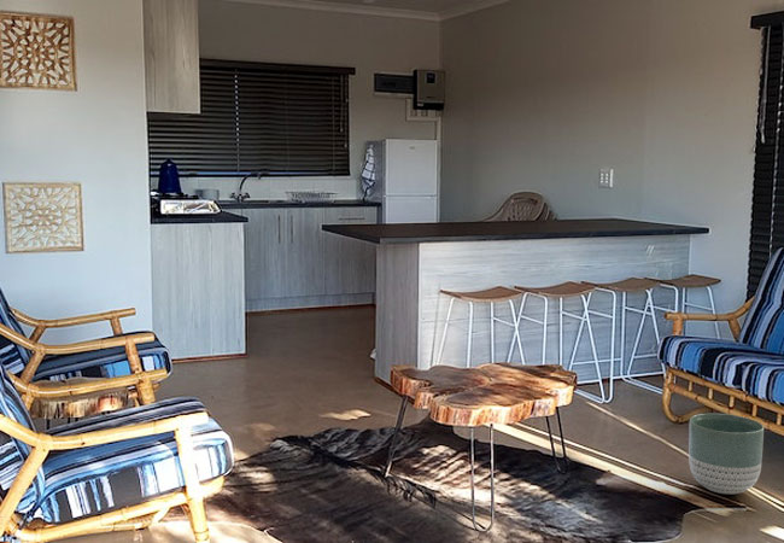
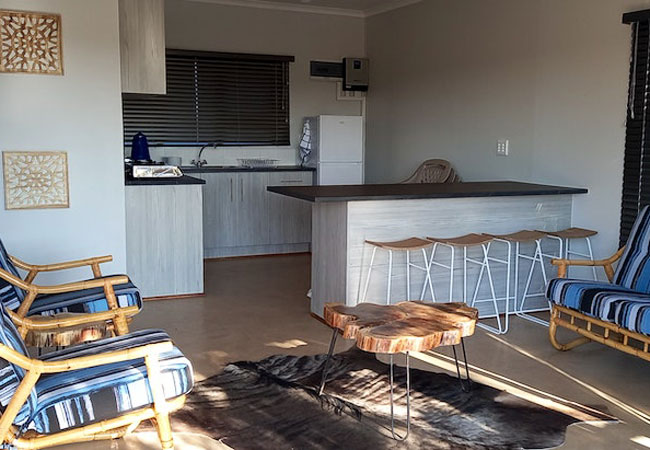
- planter [688,413,765,495]
